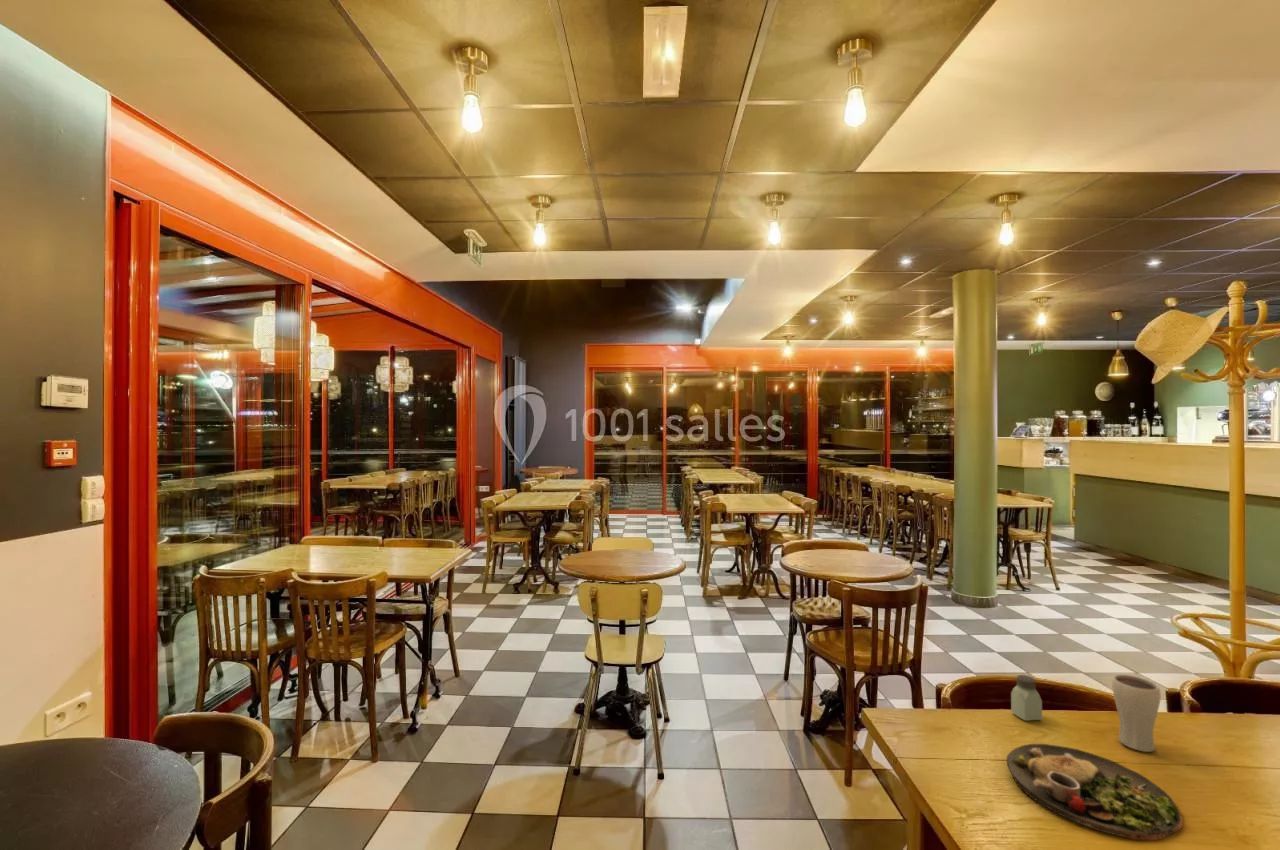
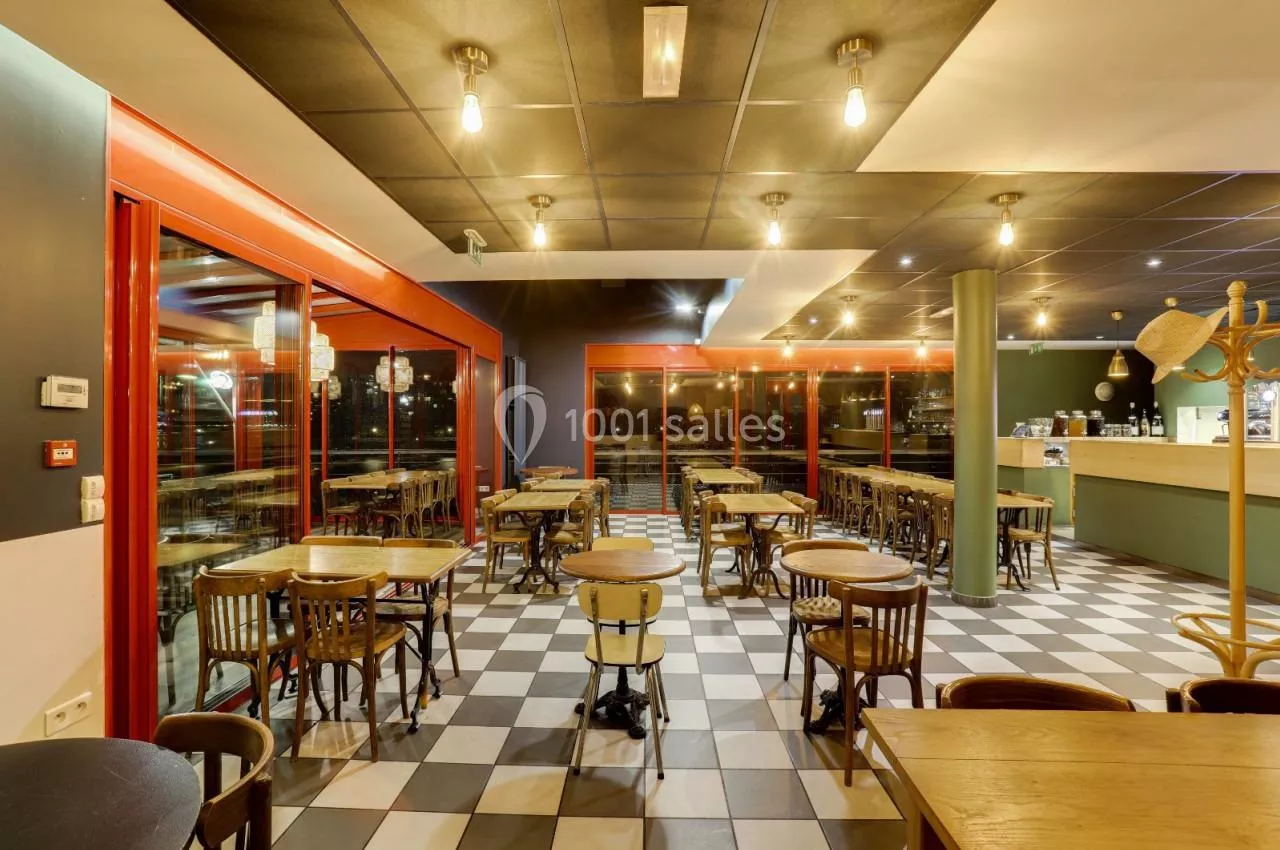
- saltshaker [1010,674,1043,722]
- drinking glass [1111,674,1162,753]
- dinner plate [1006,743,1184,841]
